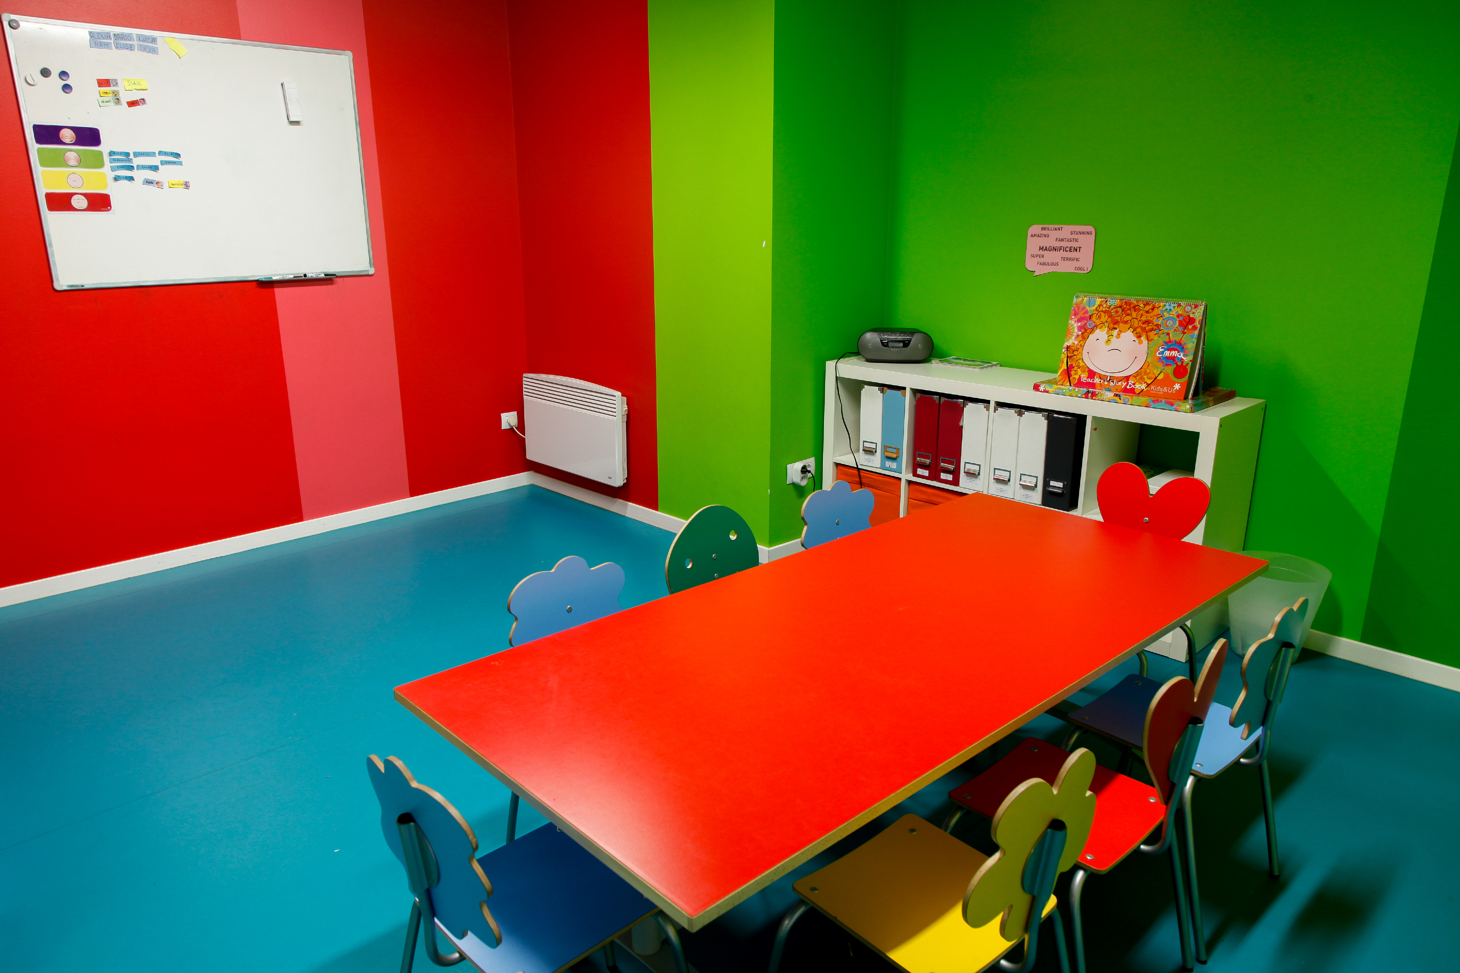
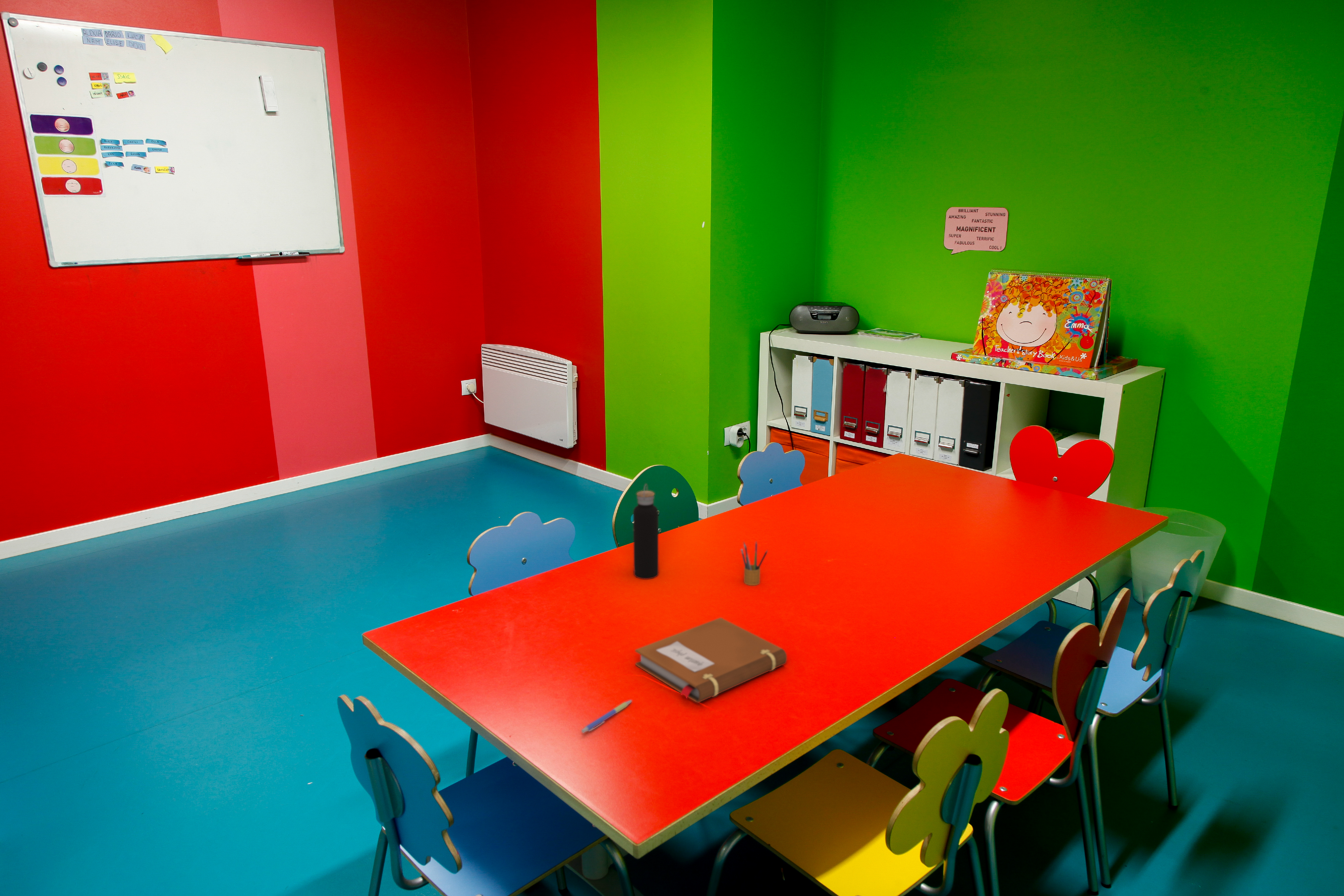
+ notebook [635,617,787,703]
+ pen [581,700,632,734]
+ water bottle [633,484,659,580]
+ pencil box [741,541,768,586]
